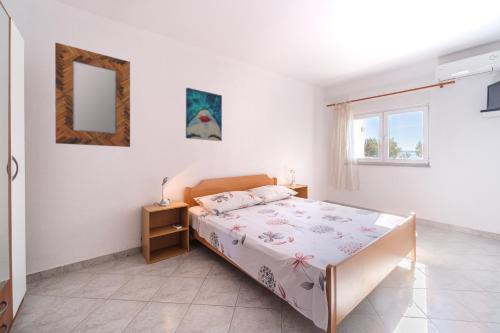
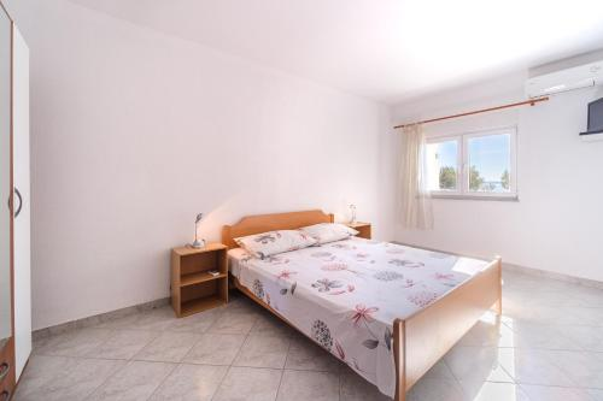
- home mirror [54,42,131,148]
- wall art [185,87,223,142]
